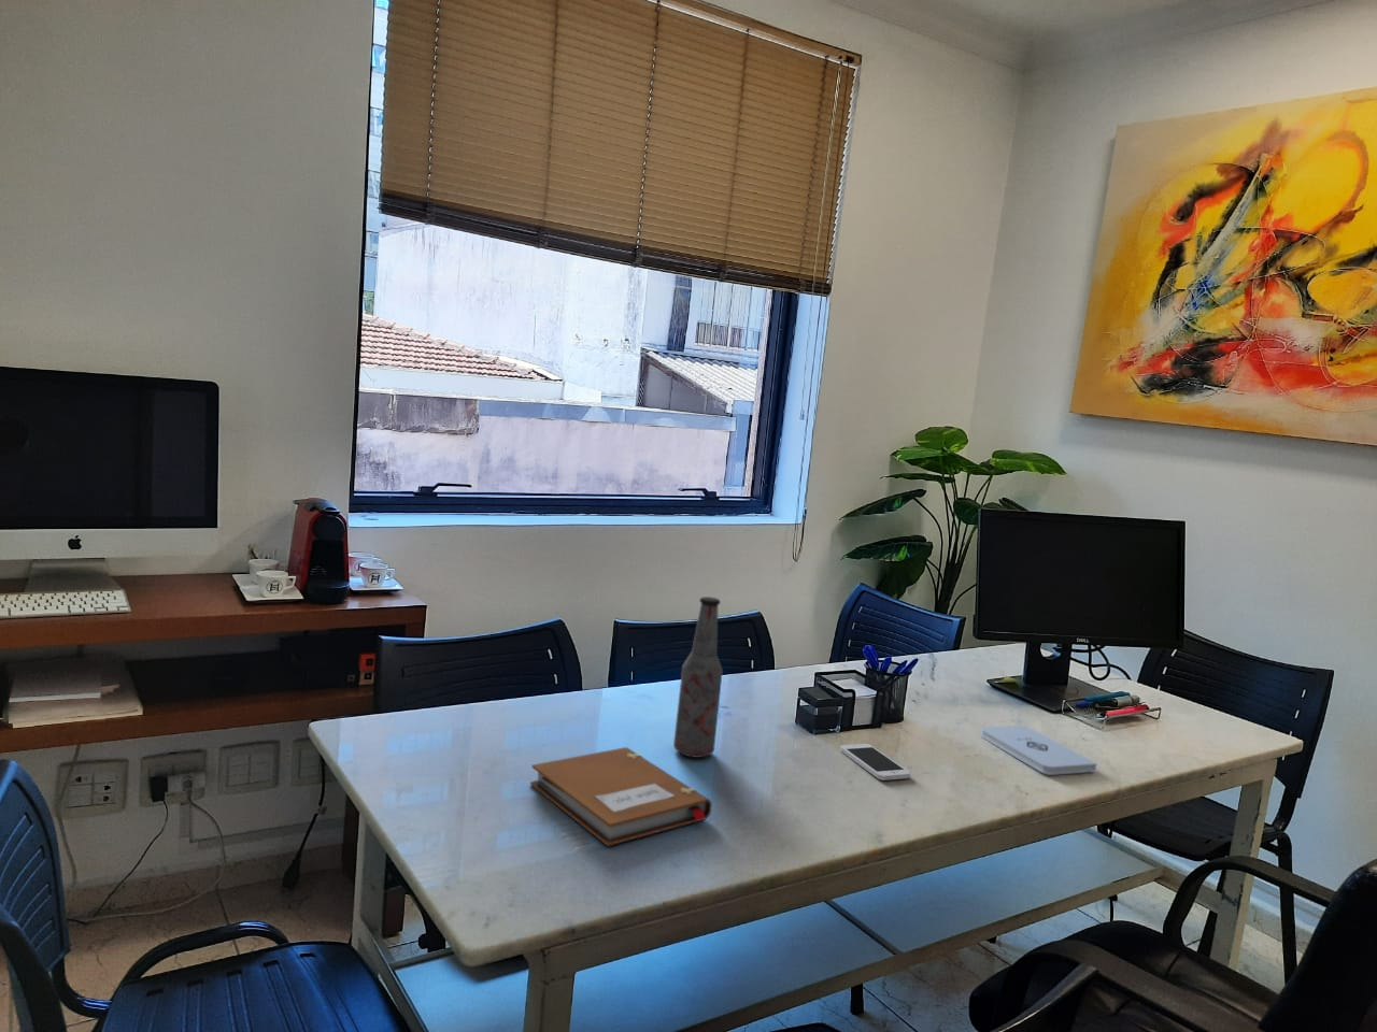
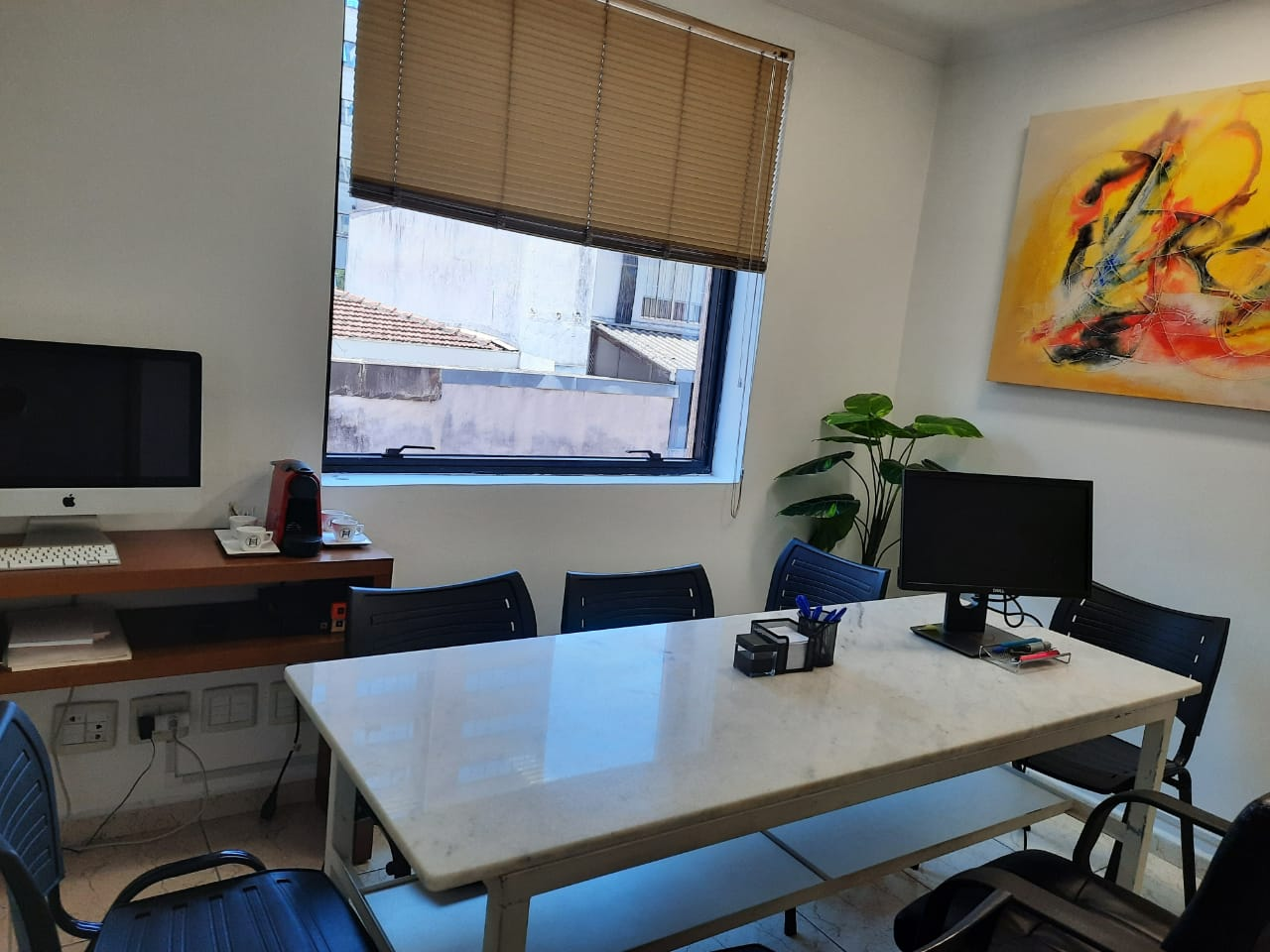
- bottle [672,595,724,759]
- notepad [979,724,1097,776]
- notebook [529,746,713,847]
- smartphone [839,743,911,782]
